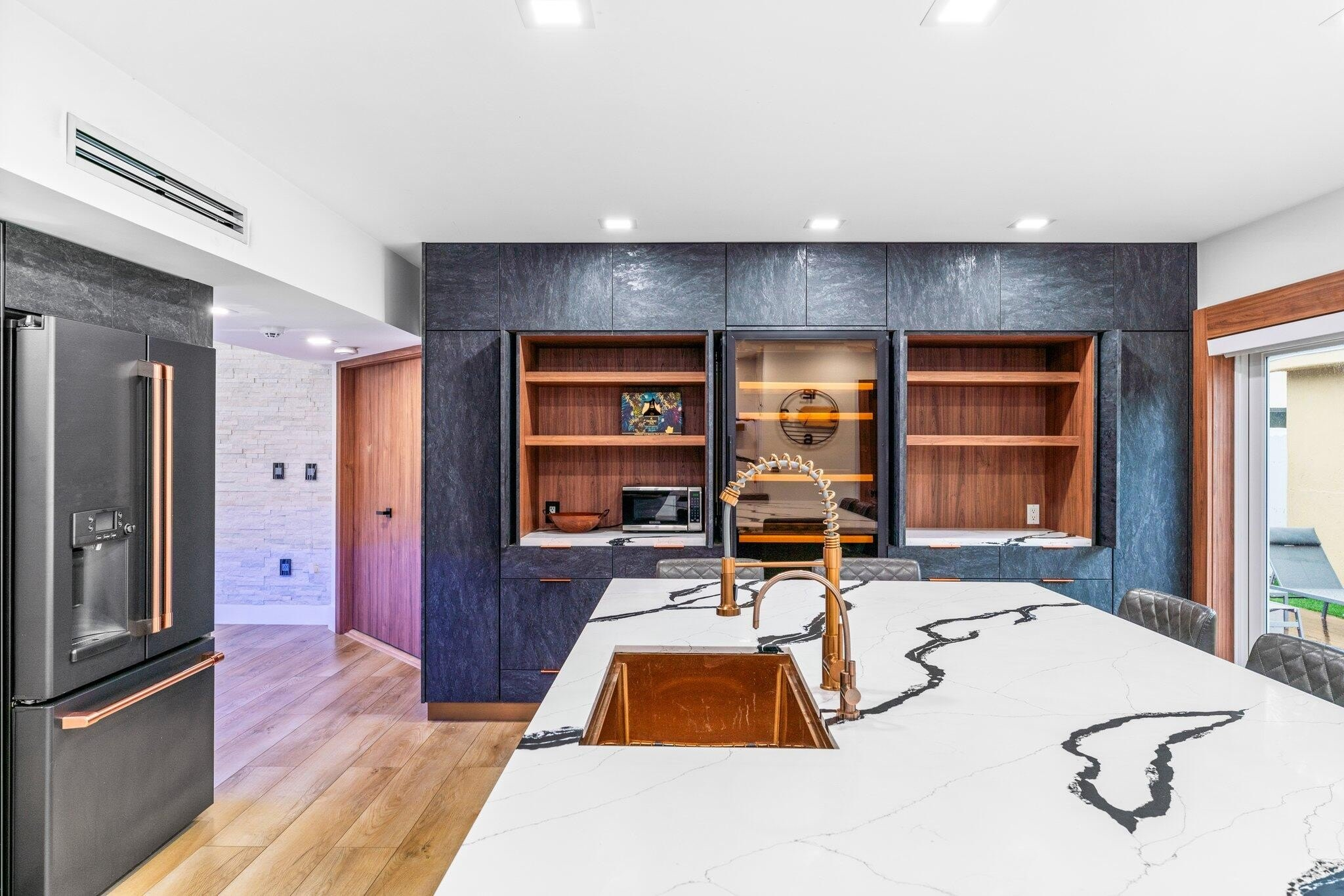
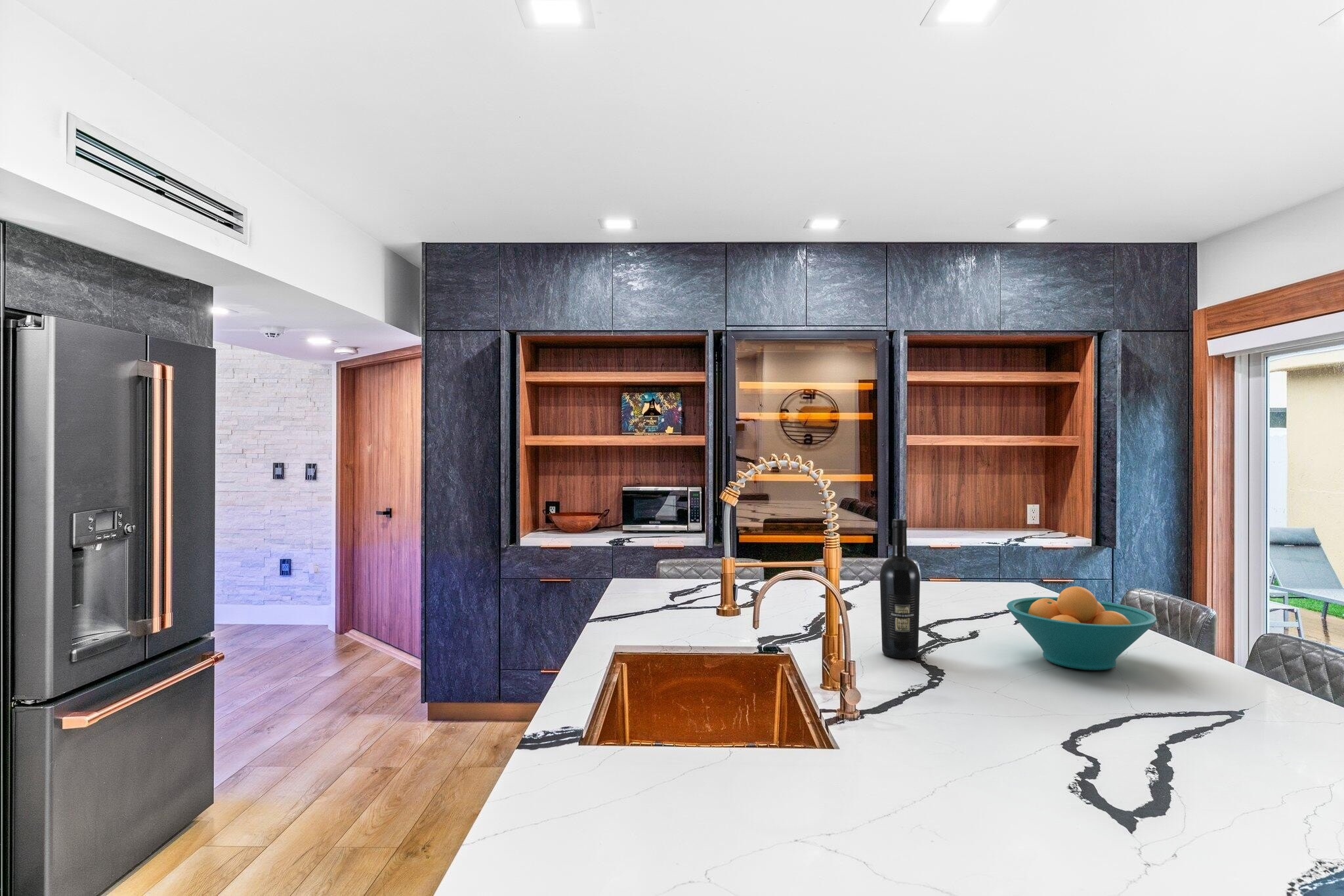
+ fruit bowl [1006,586,1158,671]
+ wine bottle [879,518,921,659]
